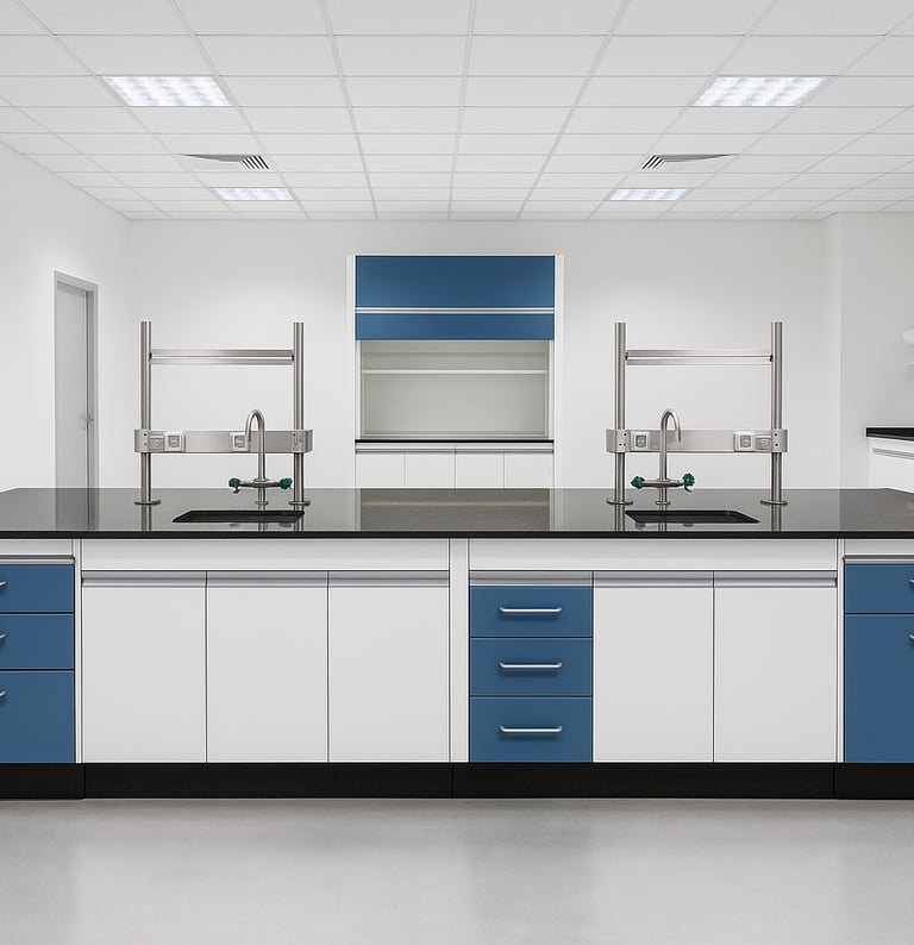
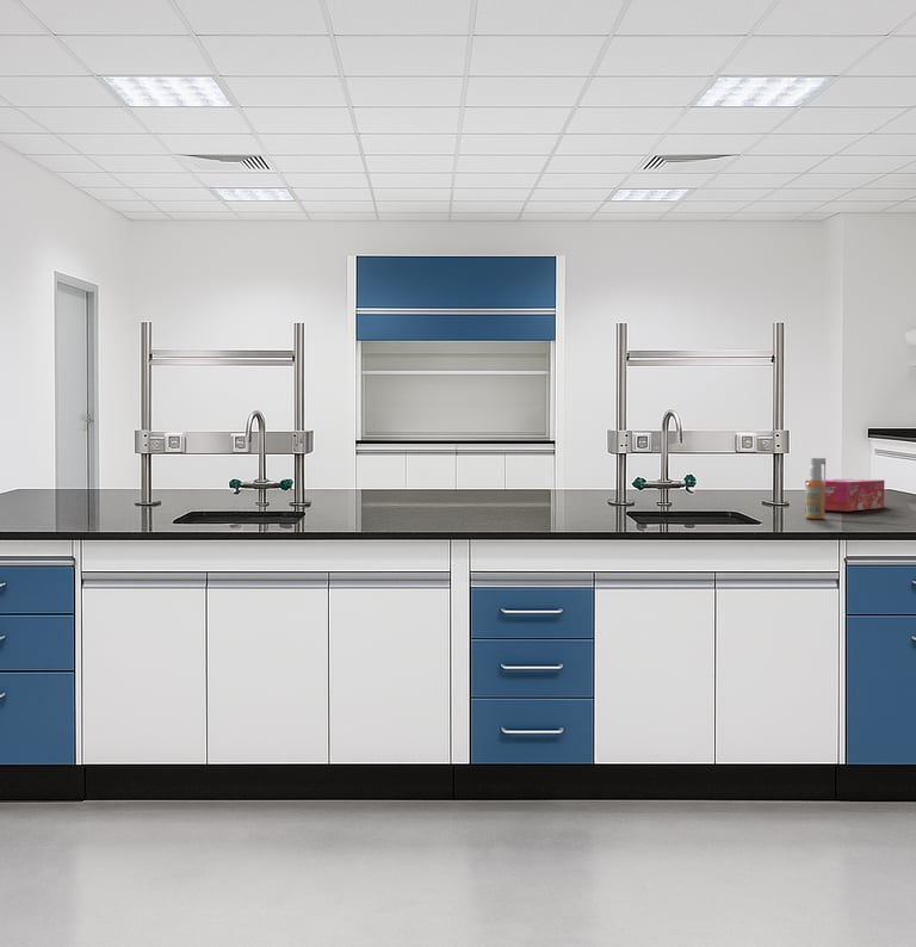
+ tissue box [804,477,886,512]
+ spray bottle [804,457,827,520]
